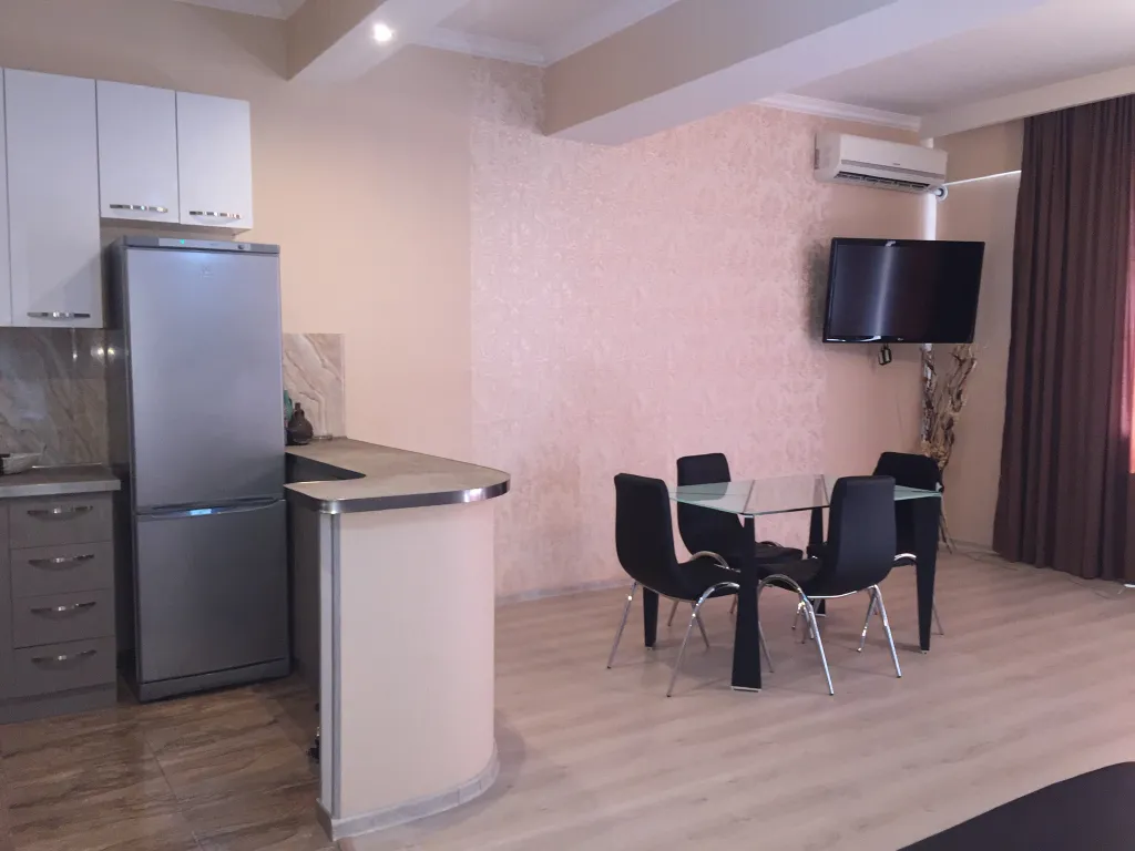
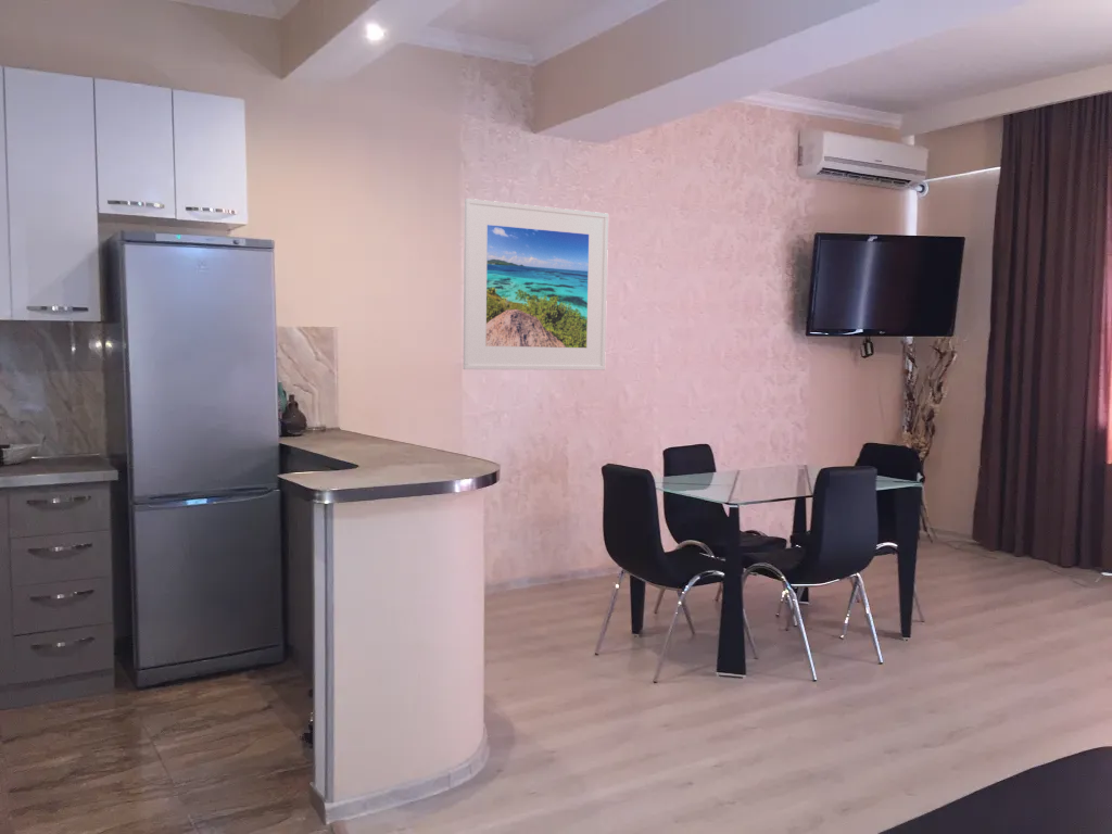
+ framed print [463,198,609,371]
